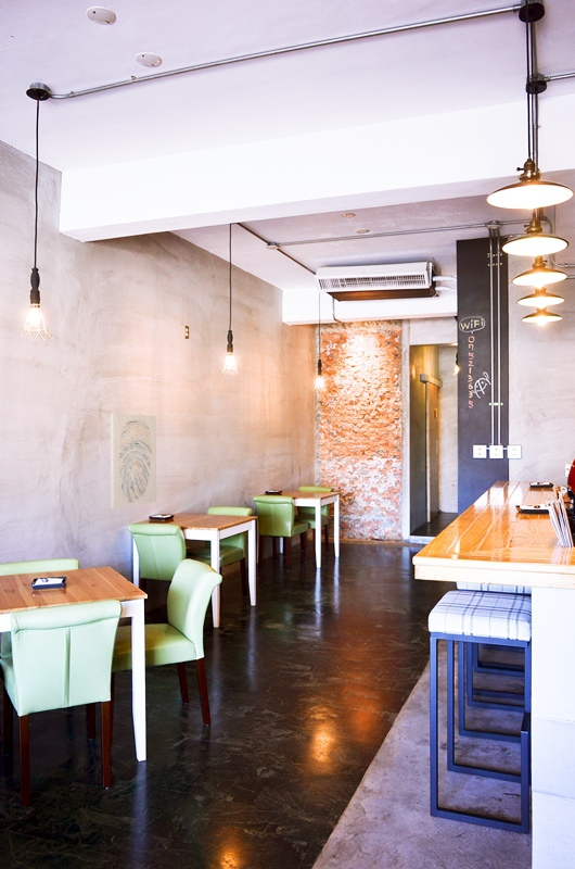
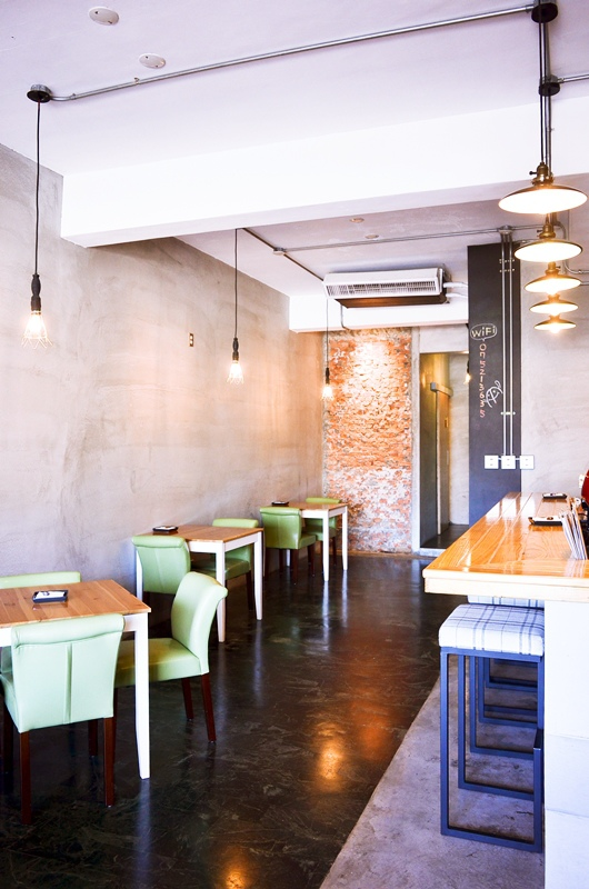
- wall art [110,413,157,509]
